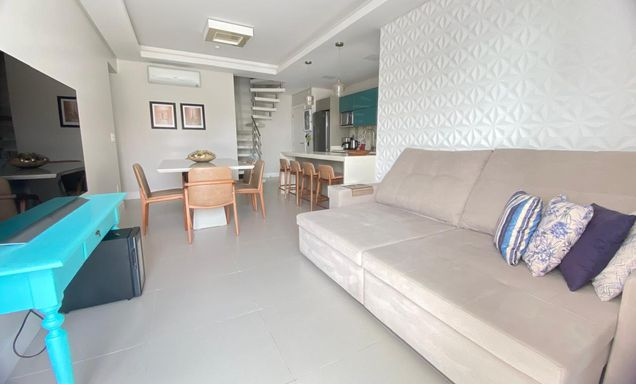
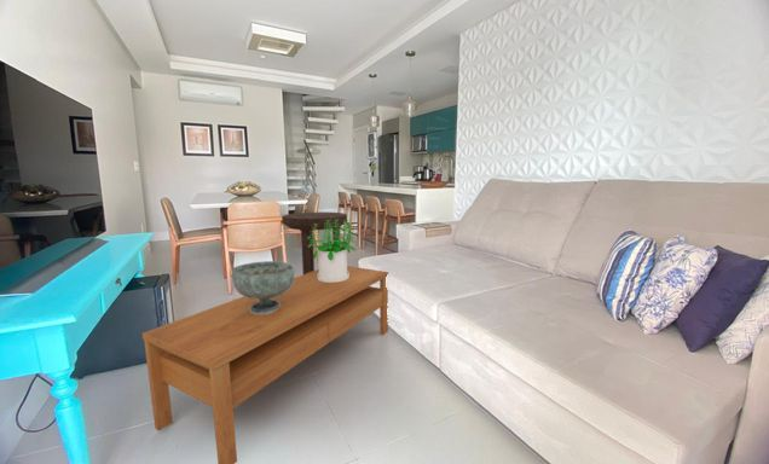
+ side table [281,211,348,276]
+ coffee table [141,265,389,464]
+ potted plant [307,220,358,283]
+ decorative bowl [231,260,296,314]
